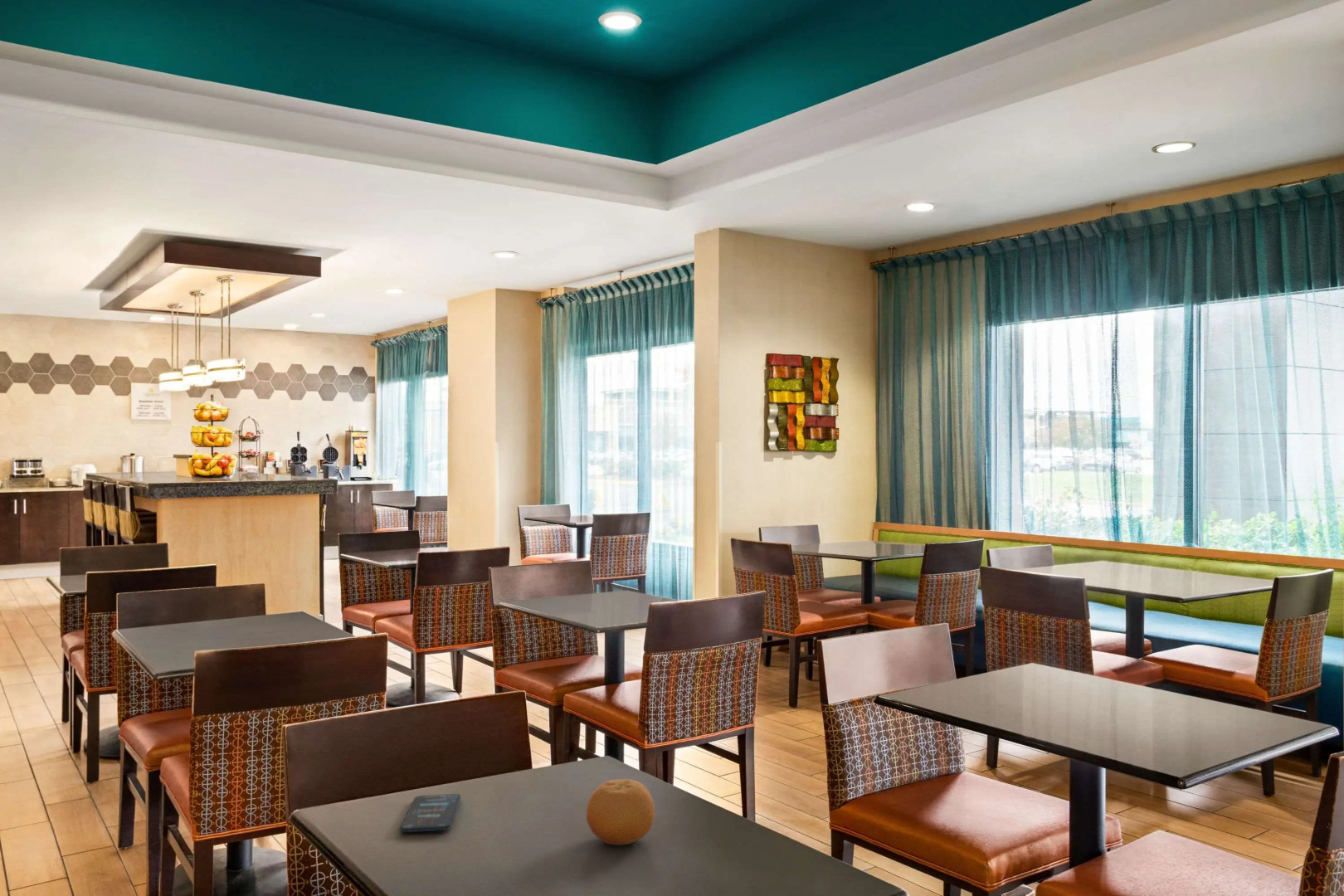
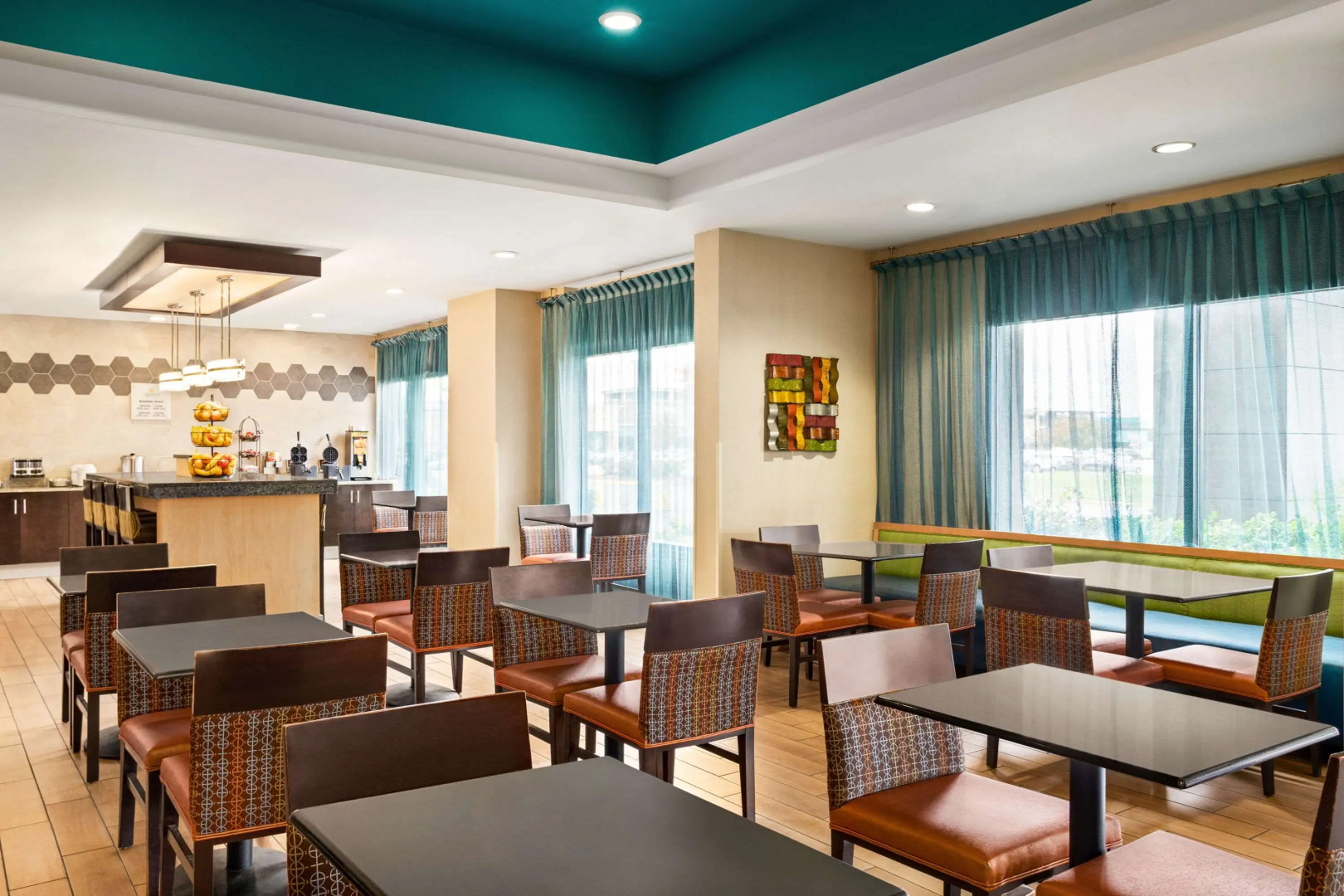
- smartphone [400,793,461,833]
- fruit [586,778,655,846]
